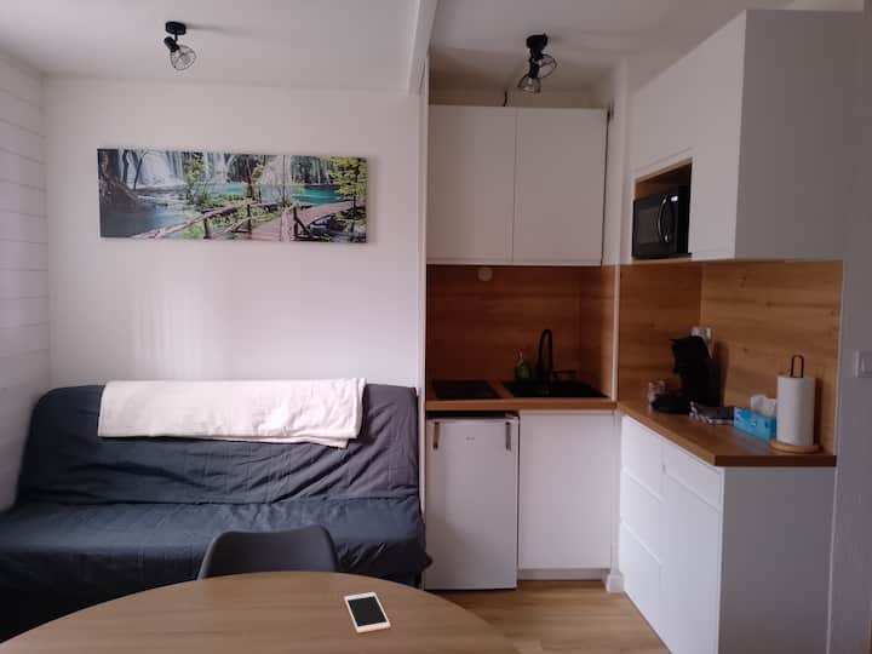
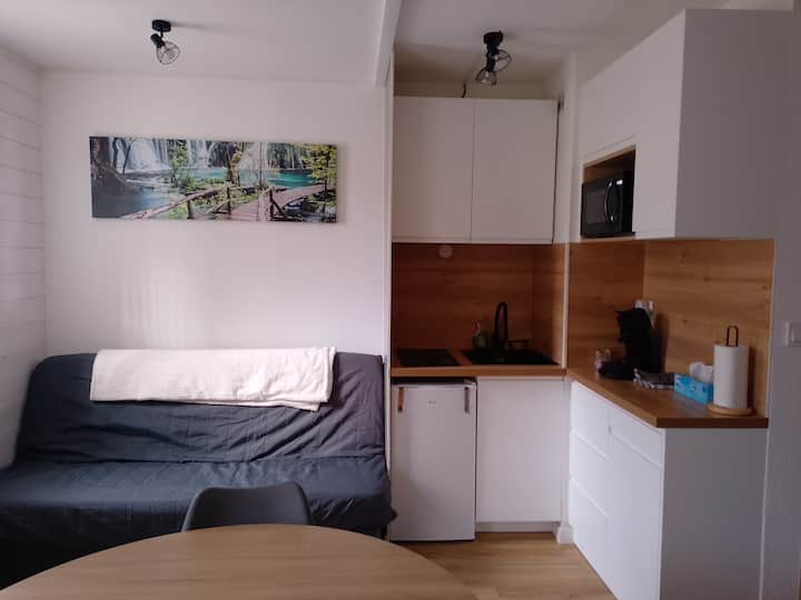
- cell phone [343,591,391,633]
